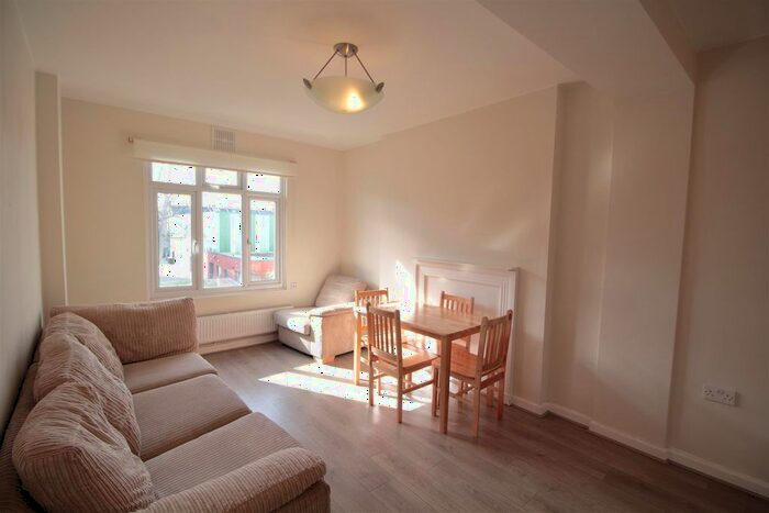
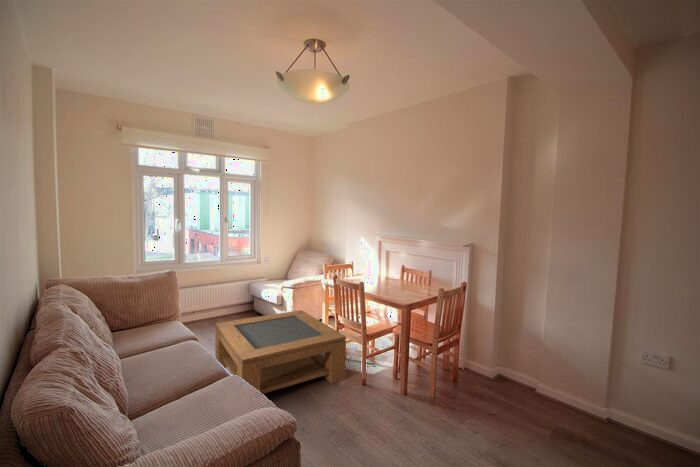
+ coffee table [214,309,347,395]
